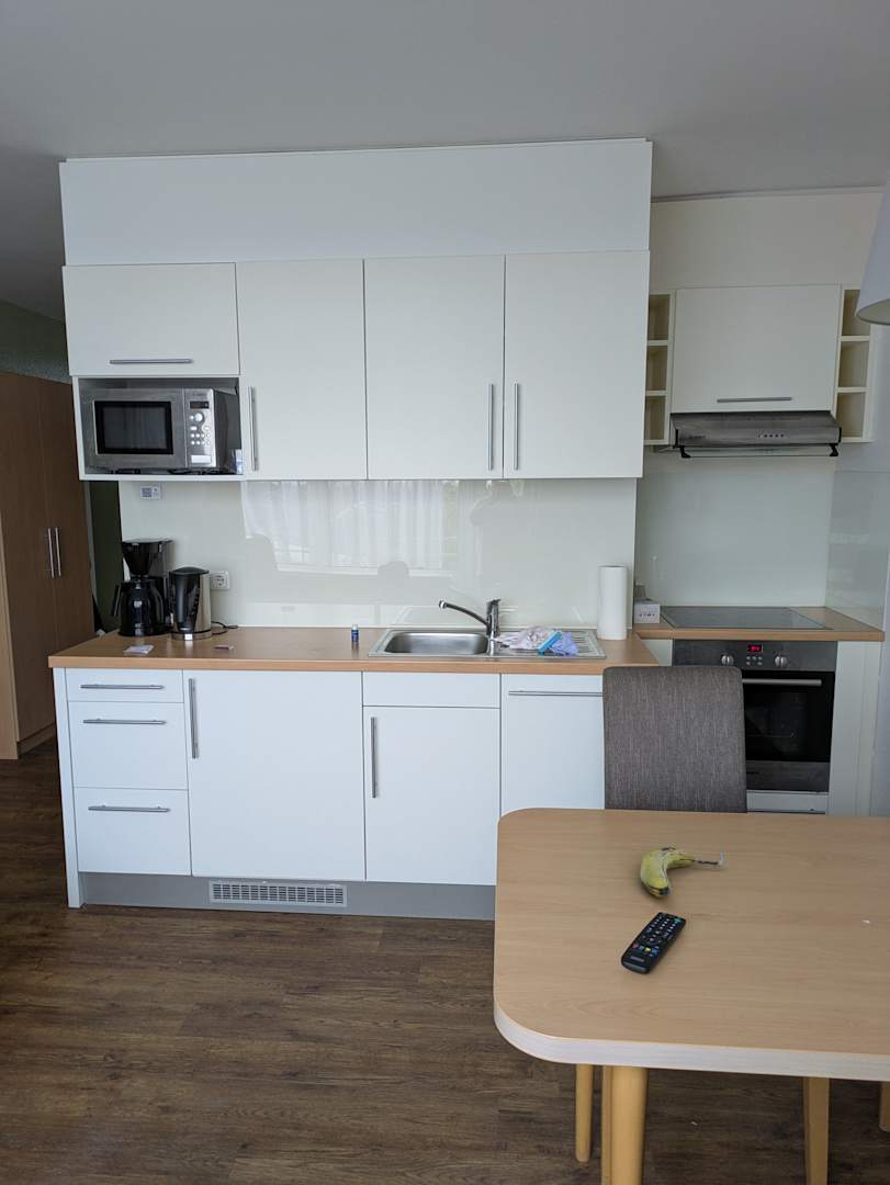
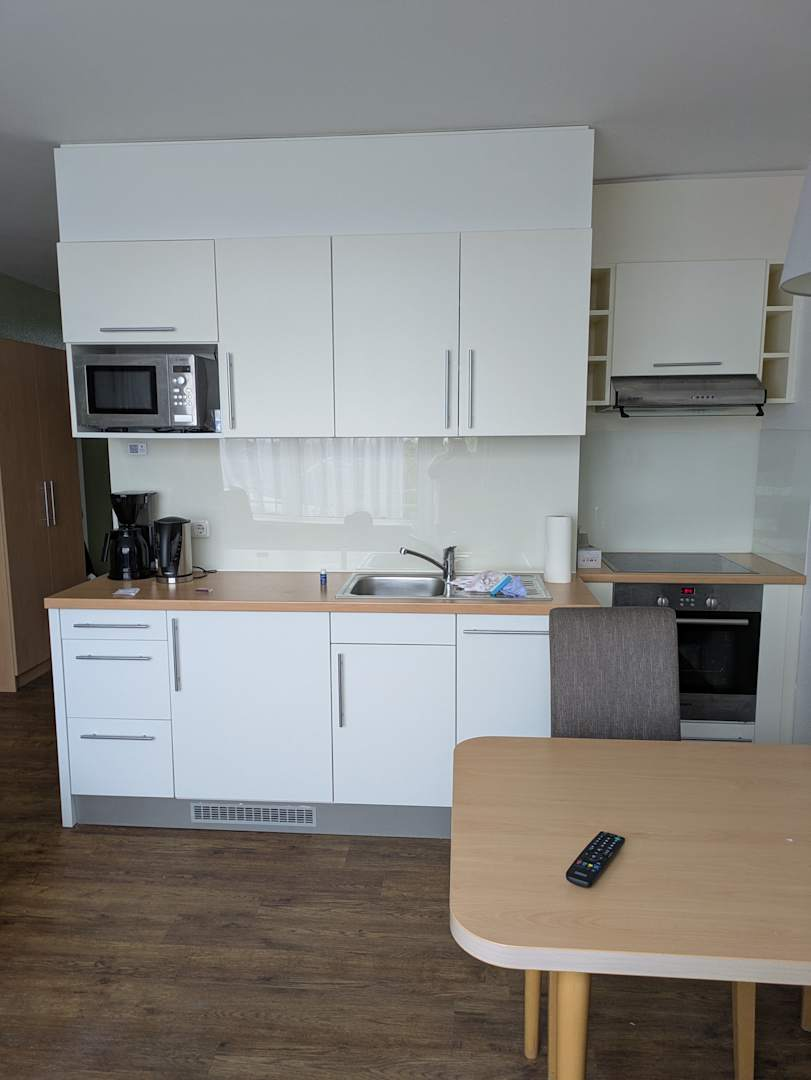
- fruit [639,846,724,898]
